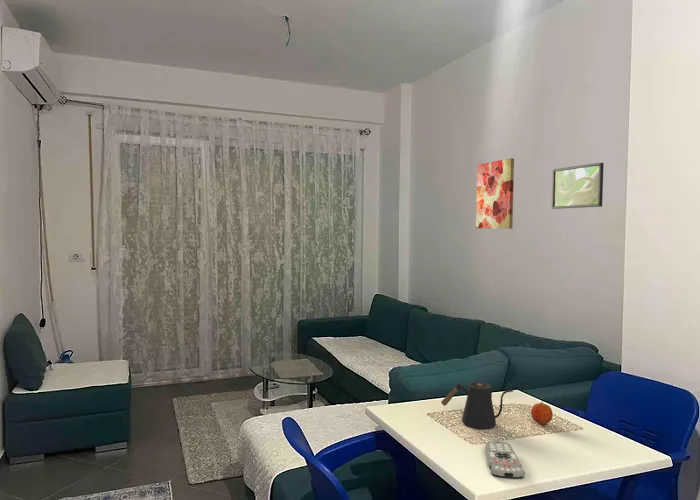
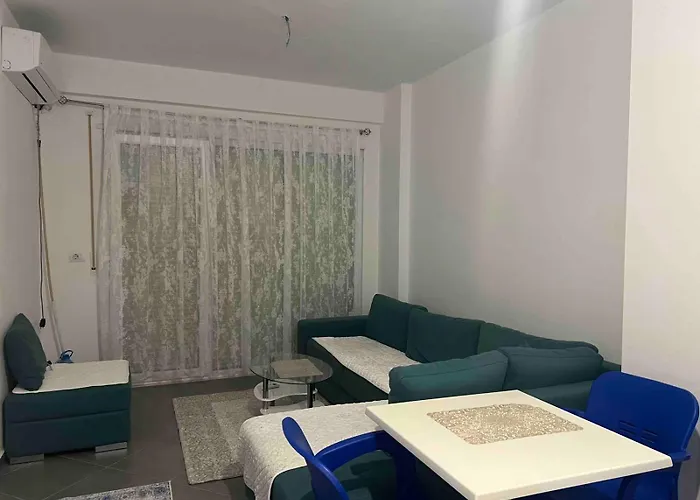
- remote control [485,440,526,480]
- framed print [551,162,605,210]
- kettle [440,381,515,430]
- fruit [530,402,554,426]
- wall art [475,157,515,230]
